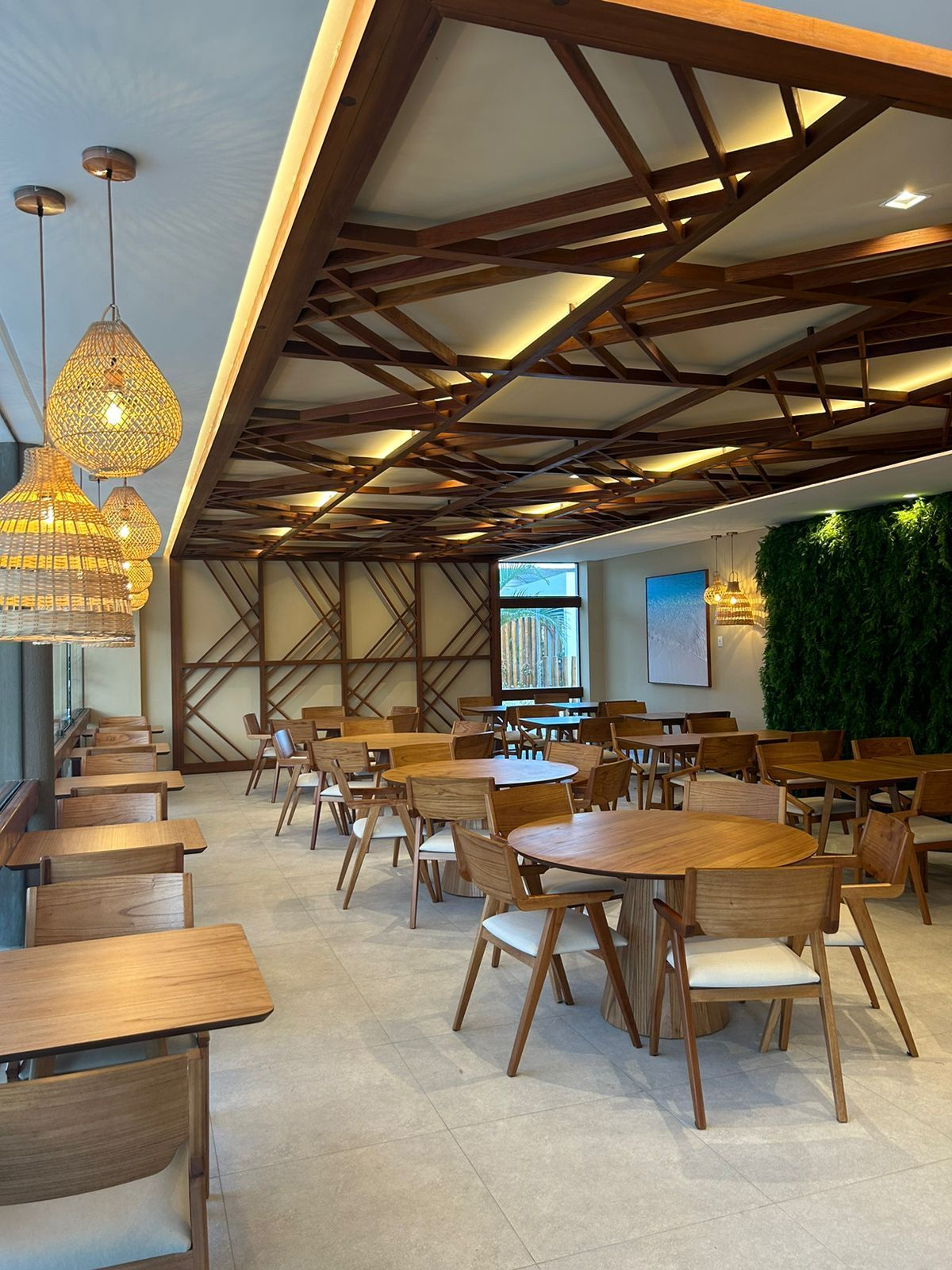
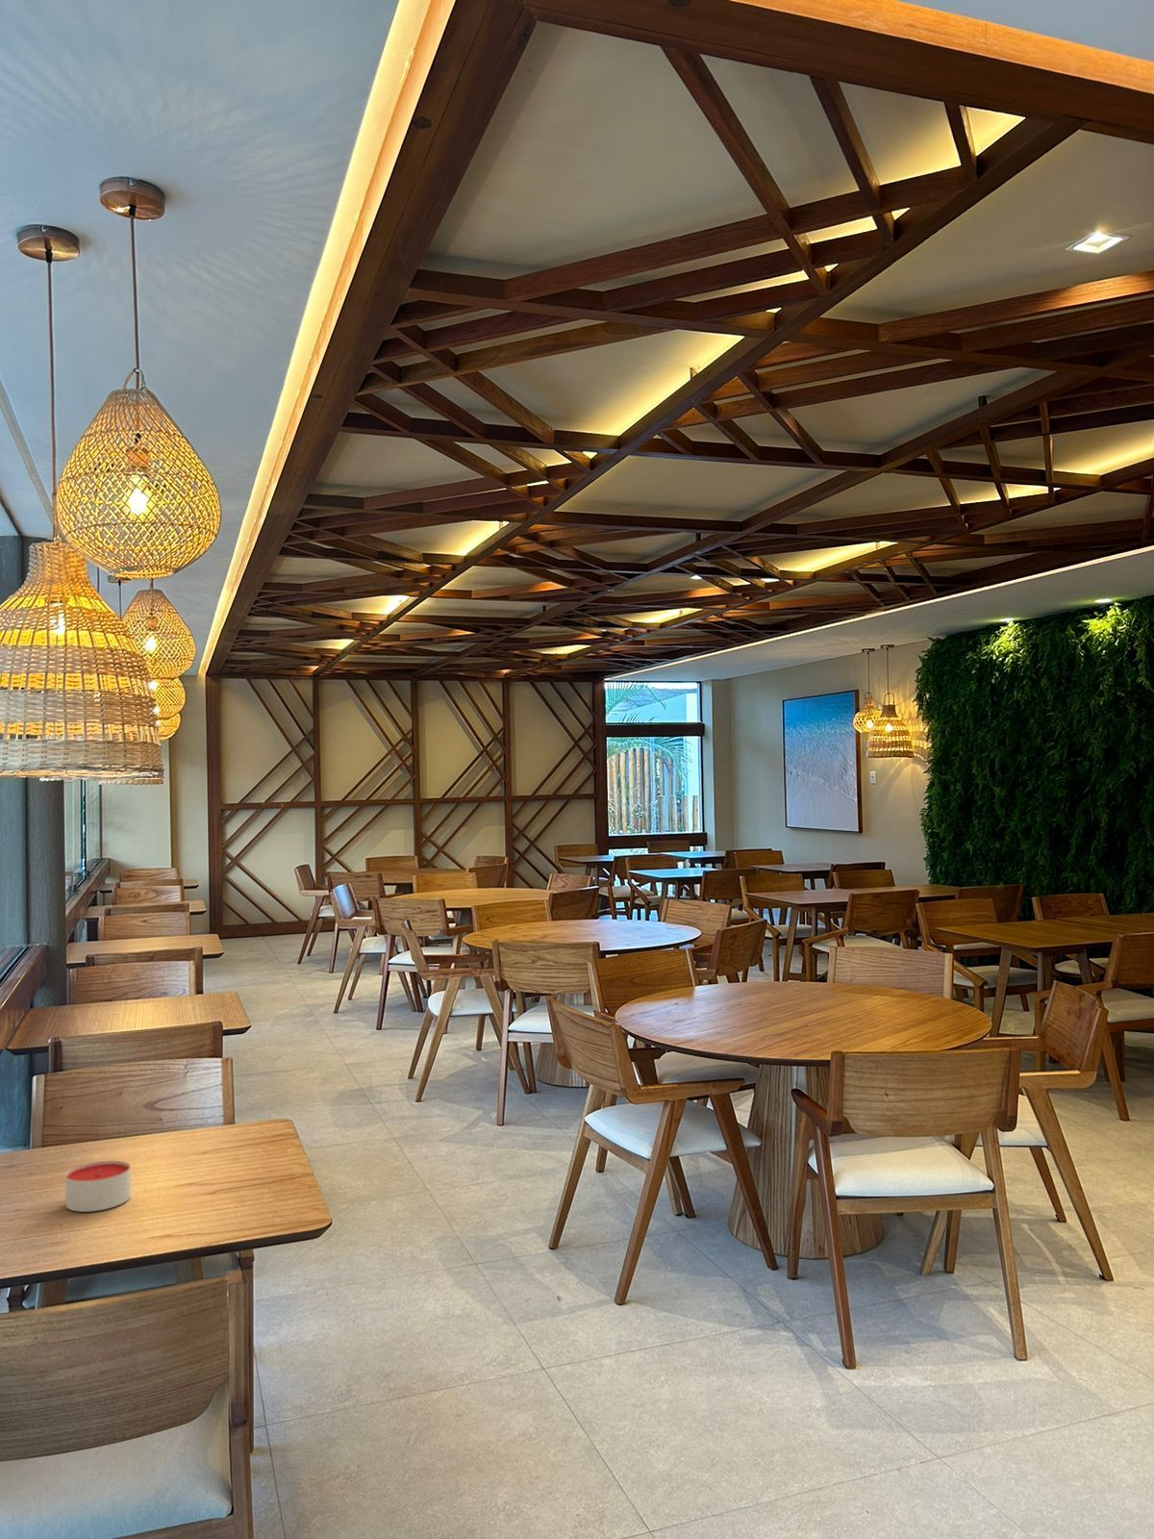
+ candle [64,1160,132,1213]
